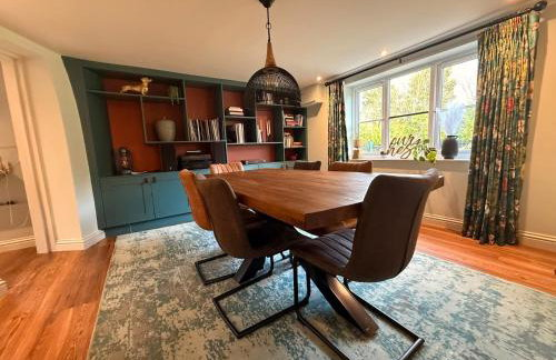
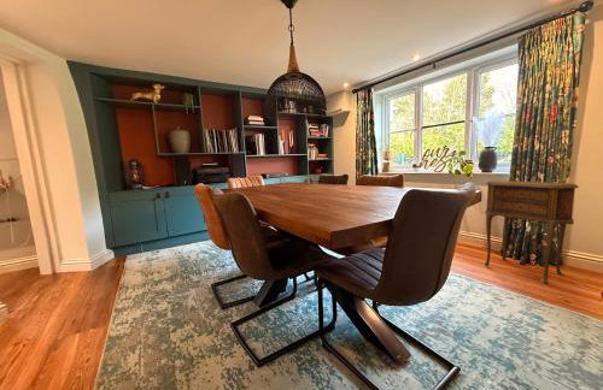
+ side table [484,181,580,285]
